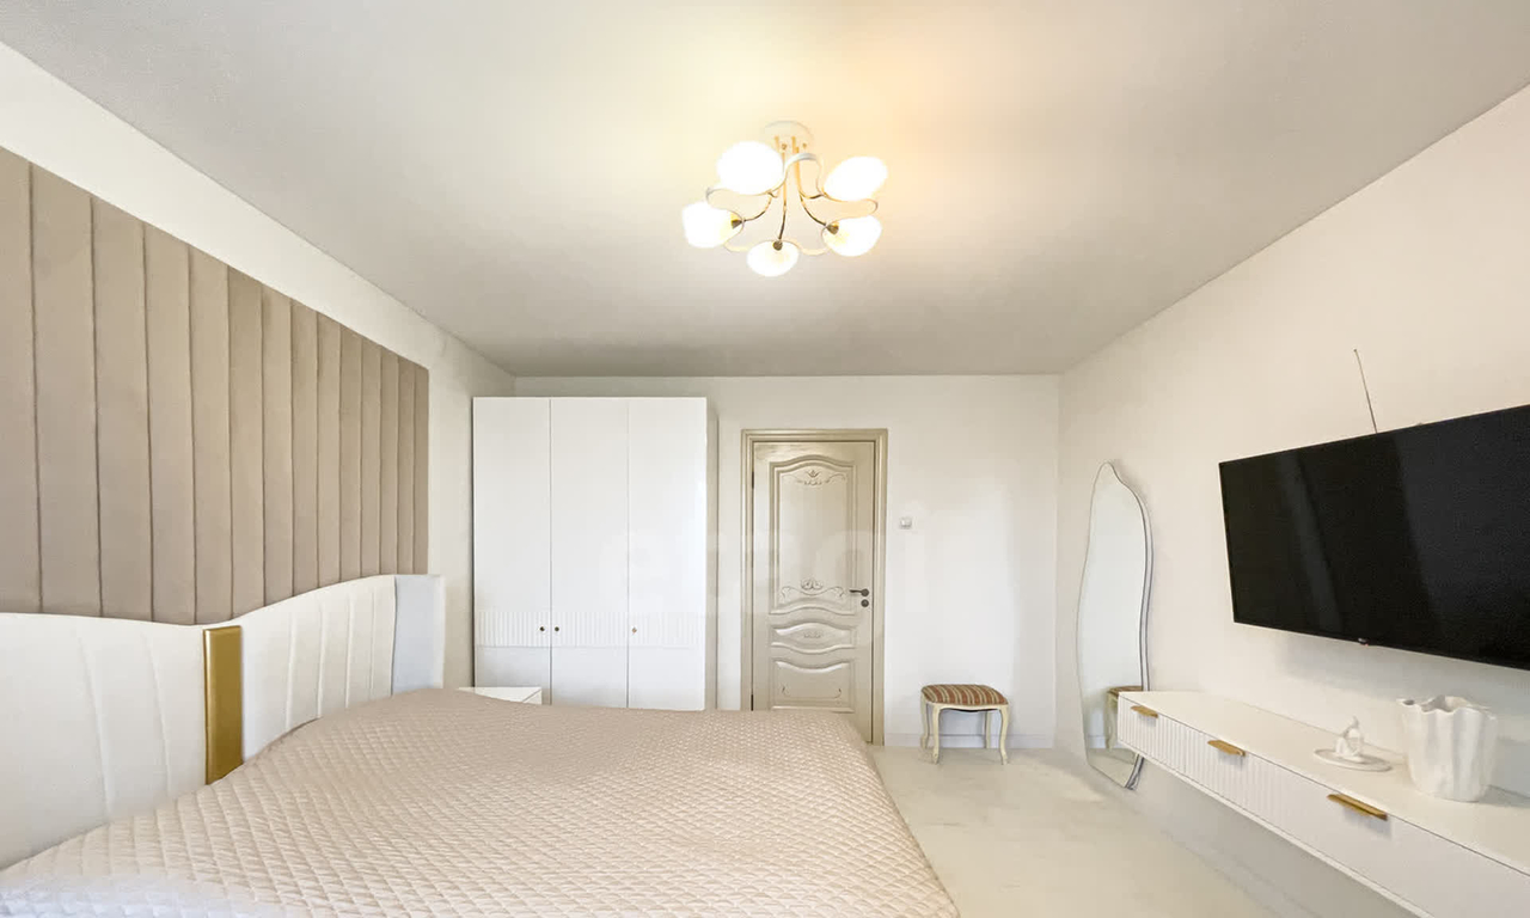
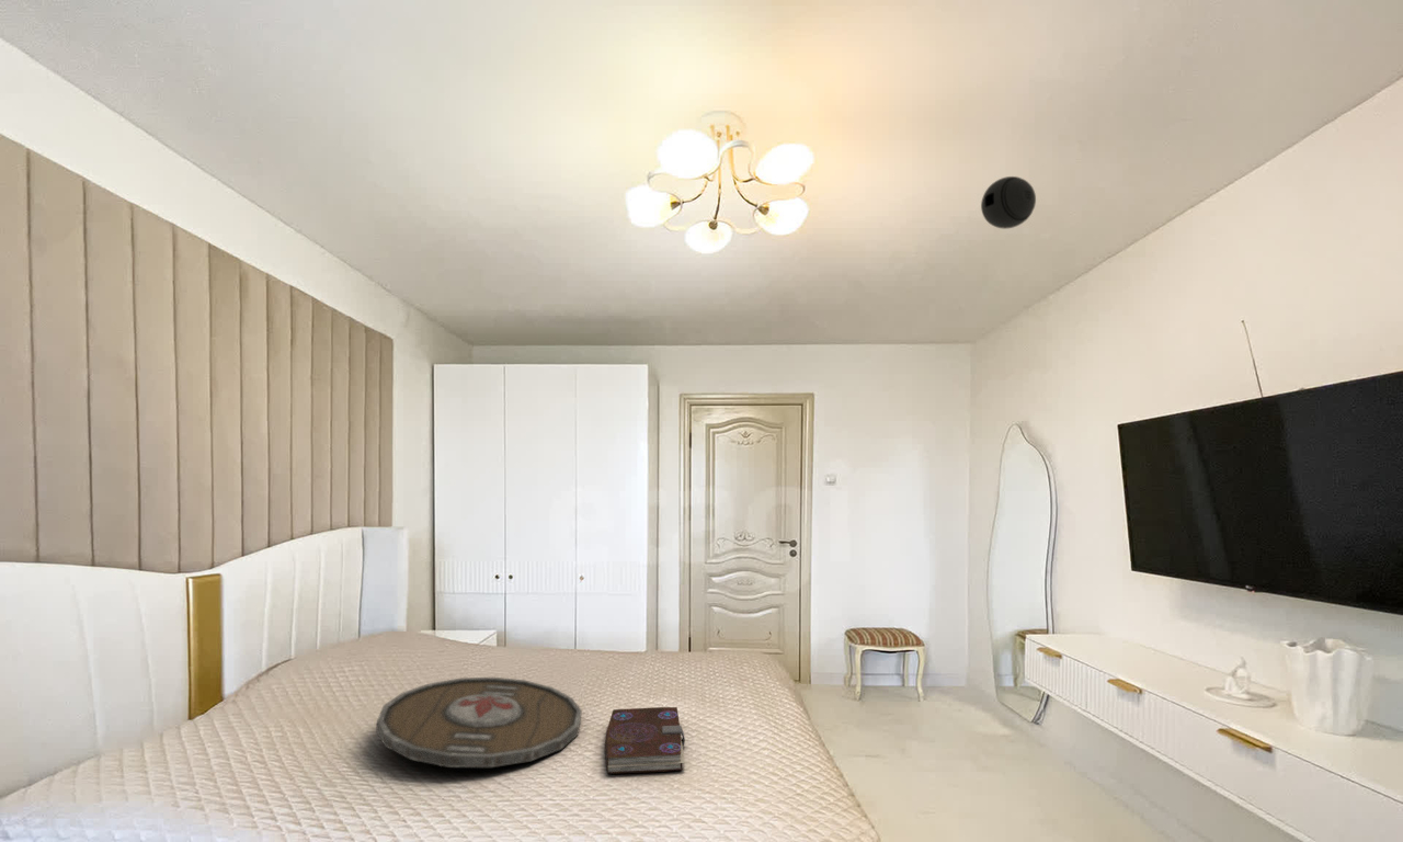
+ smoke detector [980,175,1037,230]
+ book [604,706,686,775]
+ serving tray [375,676,583,769]
